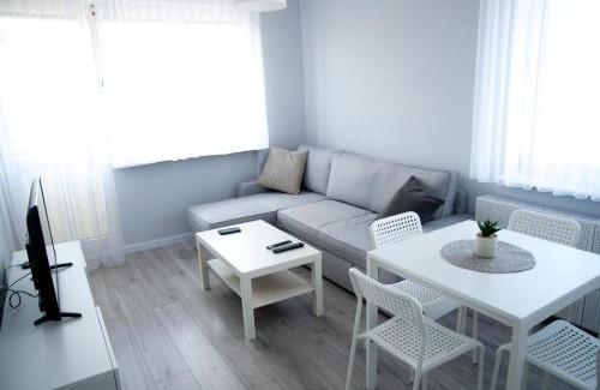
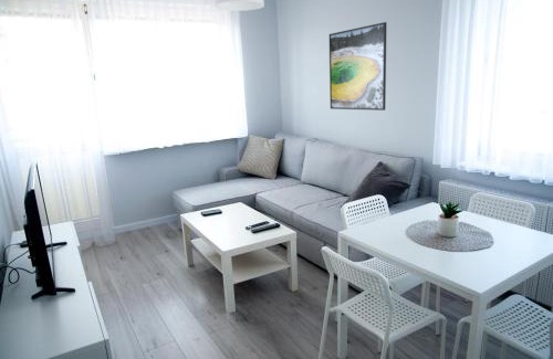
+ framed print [328,21,388,112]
